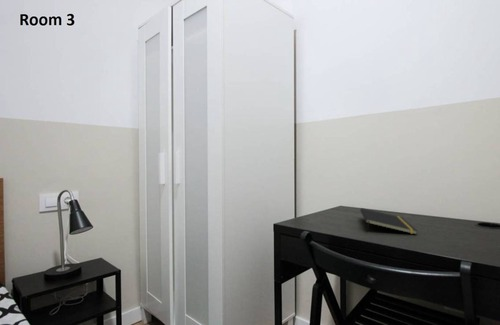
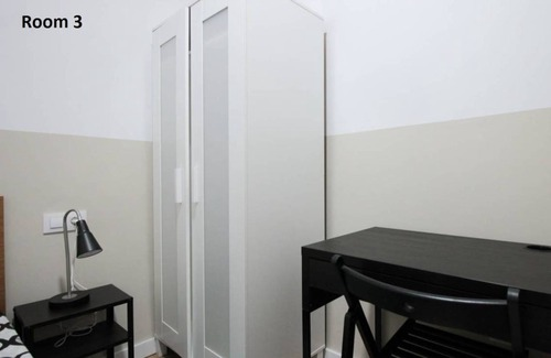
- notepad [359,207,418,236]
